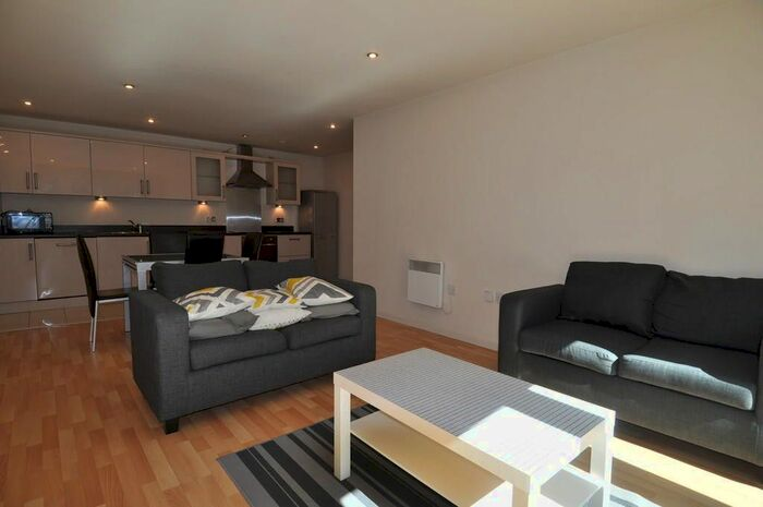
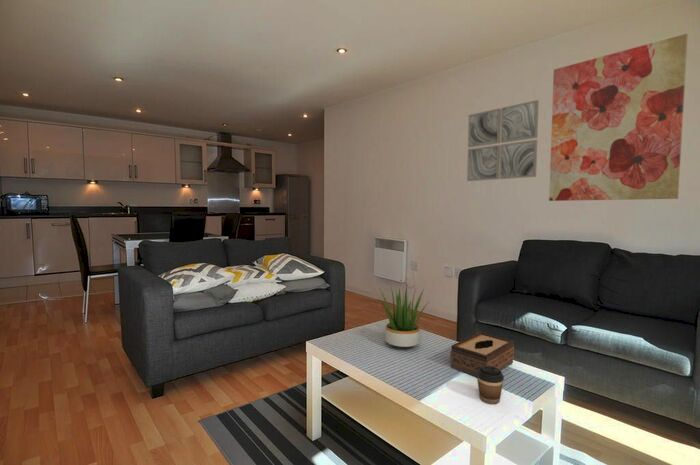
+ wall art [548,33,689,202]
+ tissue box [449,331,515,378]
+ wall art [466,99,540,182]
+ coffee cup [477,366,505,405]
+ potted plant [378,283,429,349]
